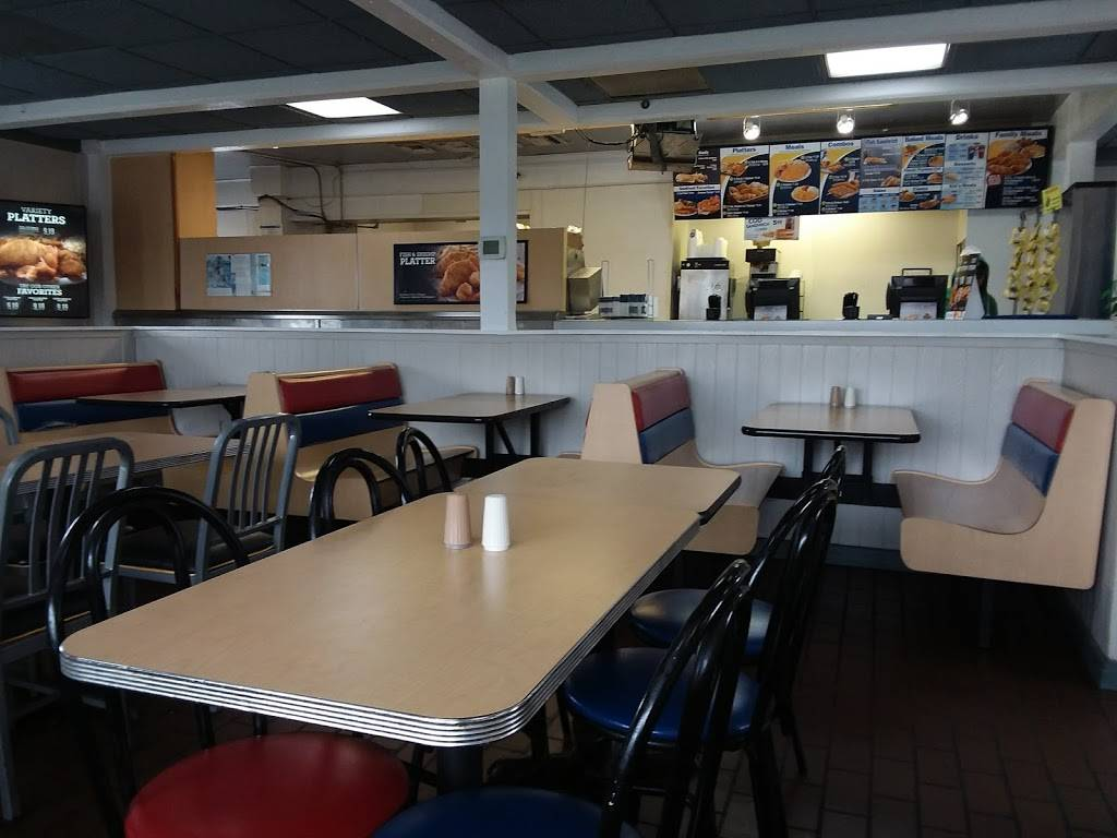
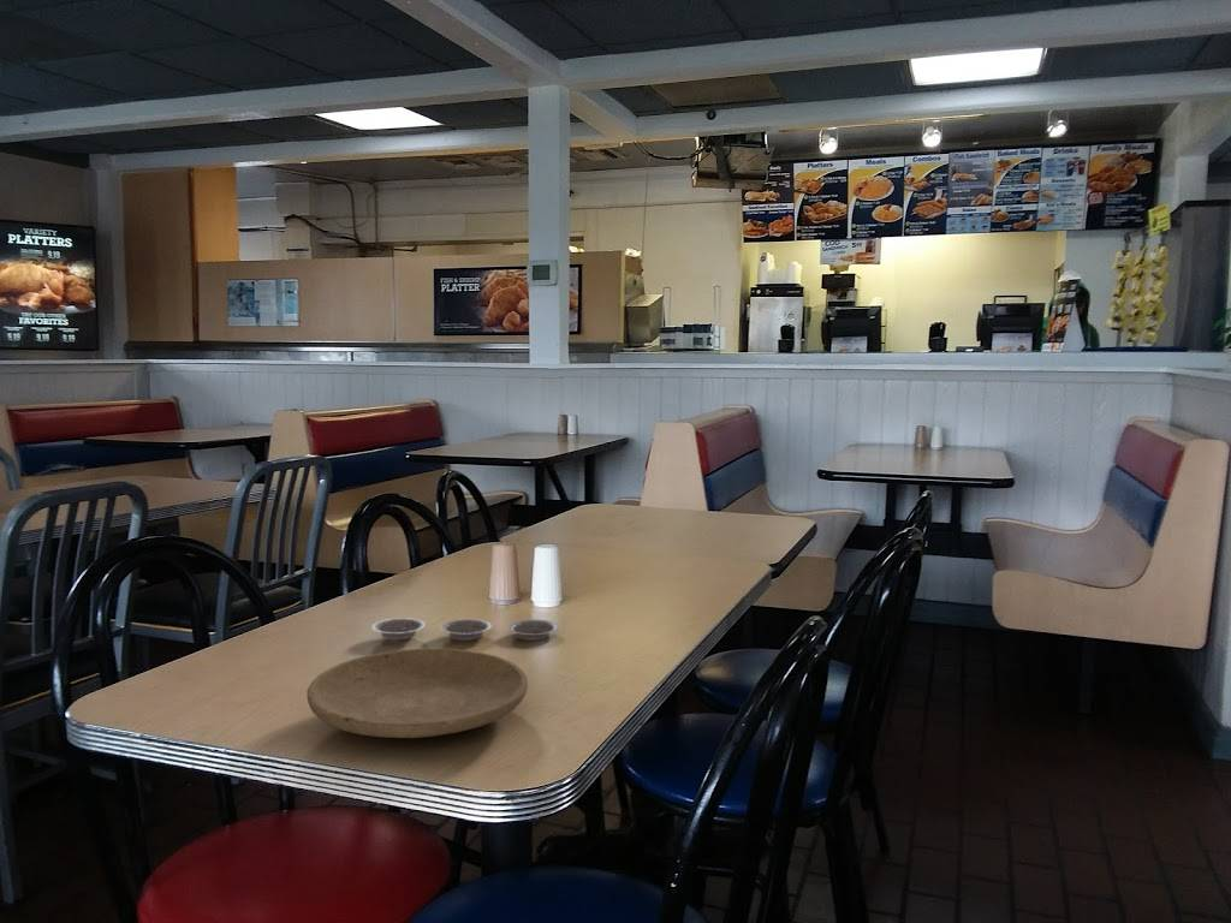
+ plate [307,647,529,739]
+ plate [370,617,560,642]
